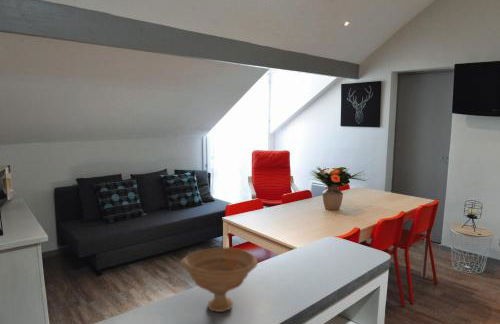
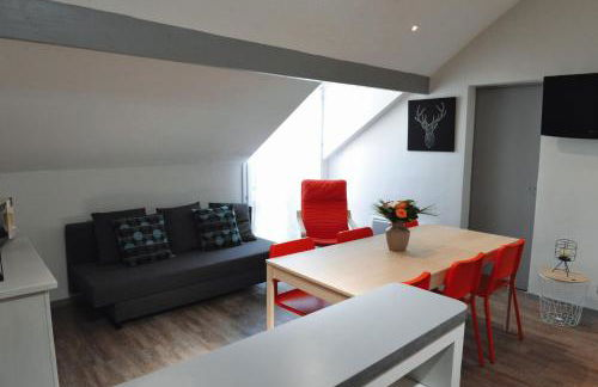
- bowl [180,246,259,313]
